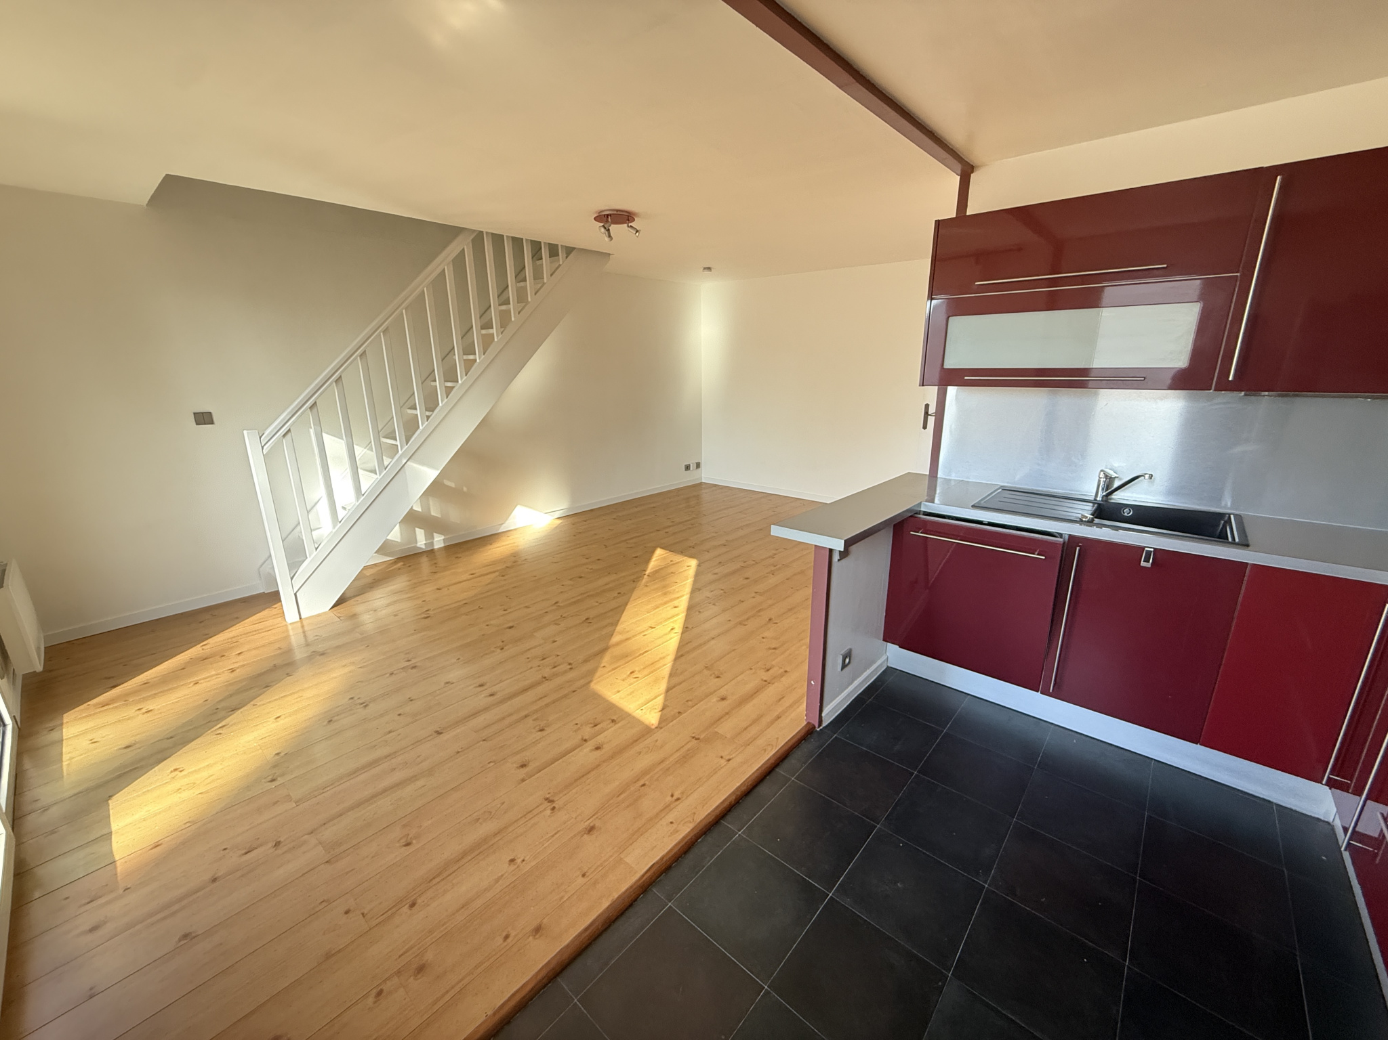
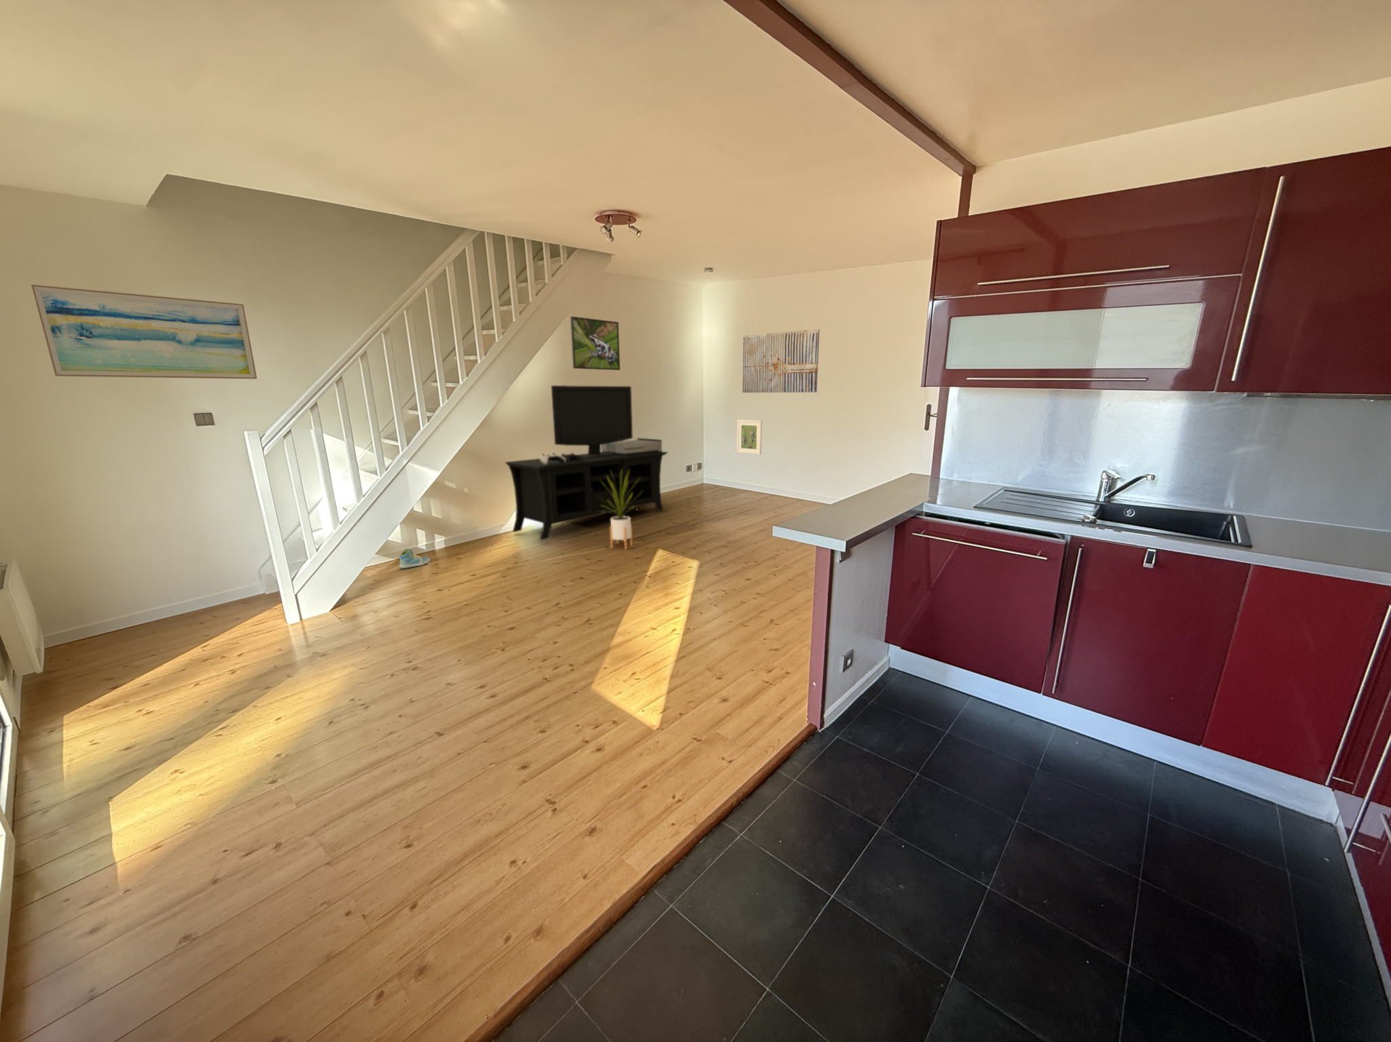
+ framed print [570,315,621,371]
+ house plant [599,468,639,551]
+ media console [504,384,669,542]
+ wall art [742,328,820,393]
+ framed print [736,419,762,455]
+ wall art [30,283,257,380]
+ sneaker [399,548,430,569]
